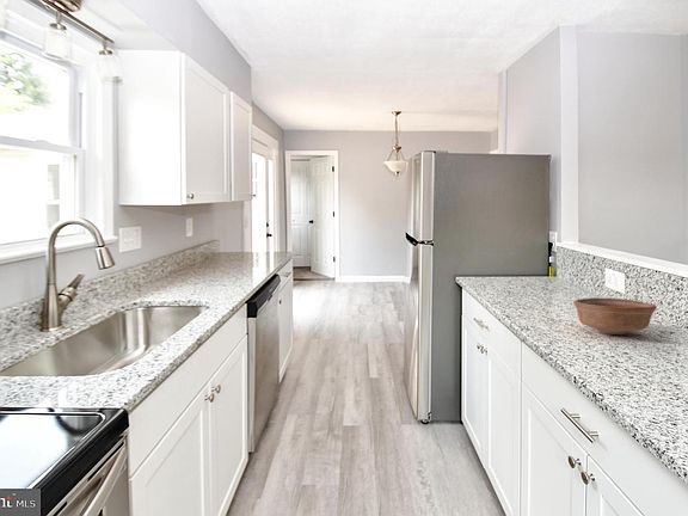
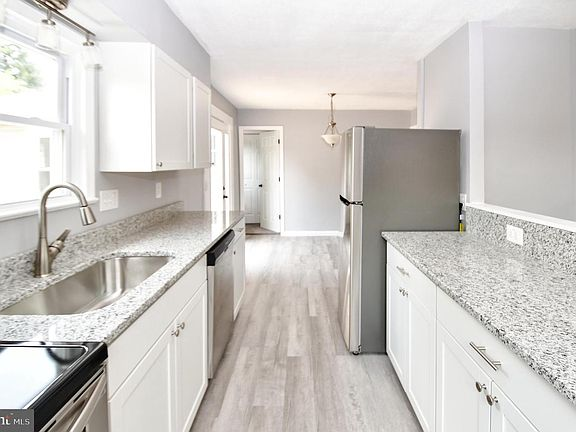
- bowl [572,296,658,336]
